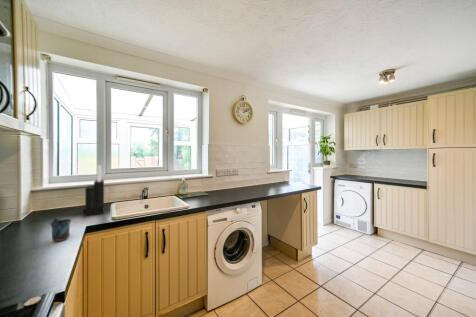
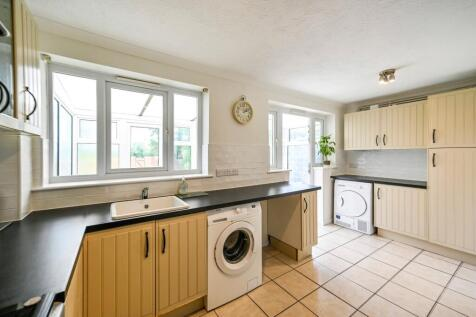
- mug [49,217,72,242]
- knife block [82,164,105,216]
